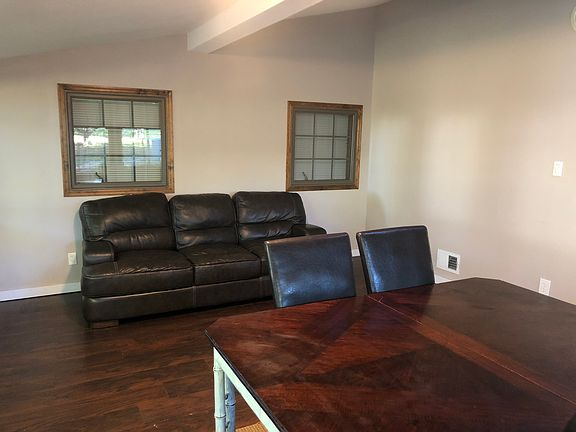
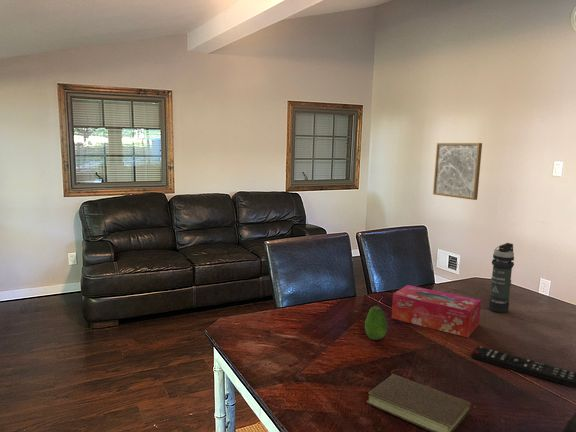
+ fruit [364,305,389,341]
+ tissue box [390,284,482,338]
+ wall art [432,142,483,201]
+ smoke grenade [488,242,515,313]
+ remote control [471,345,576,389]
+ book [366,368,472,432]
